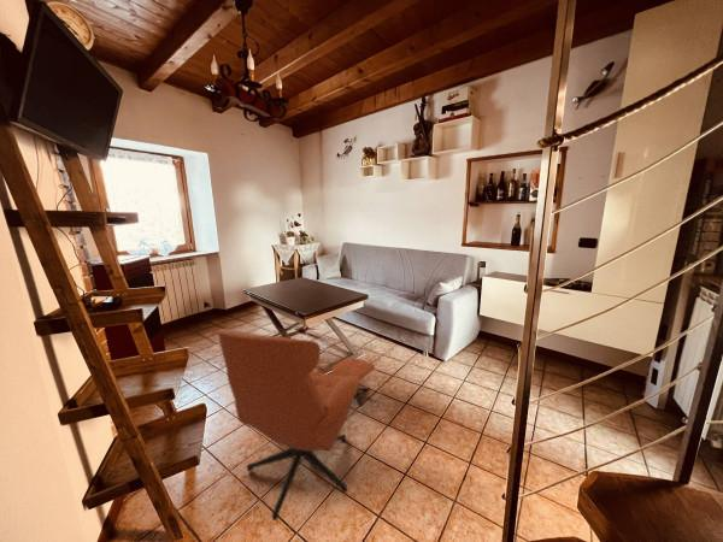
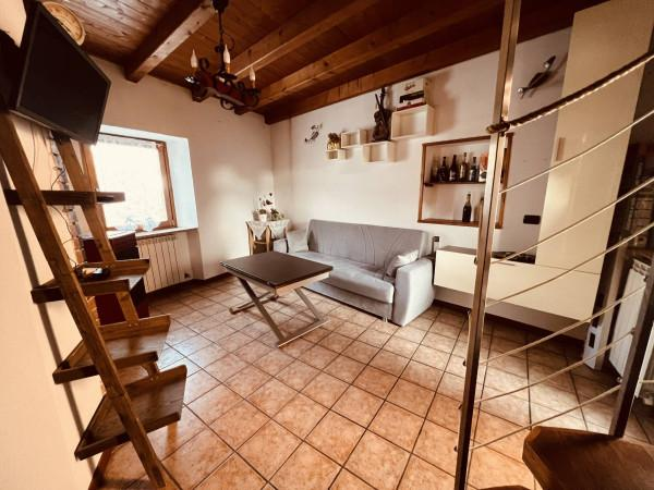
- armchair [217,328,376,522]
